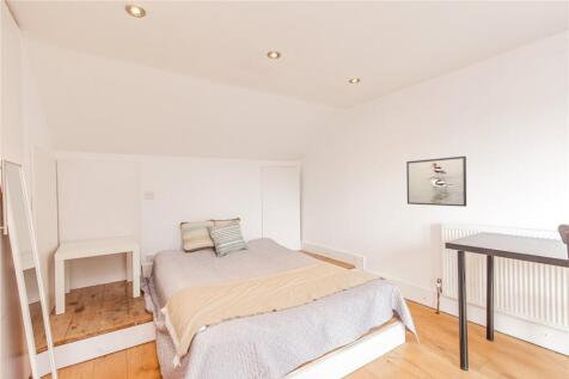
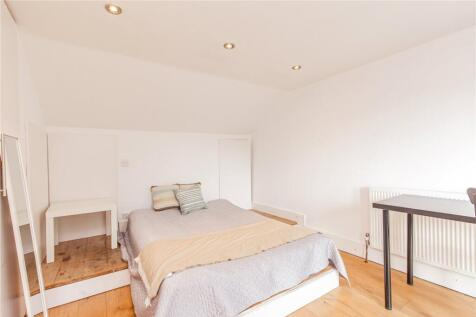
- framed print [405,155,467,208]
